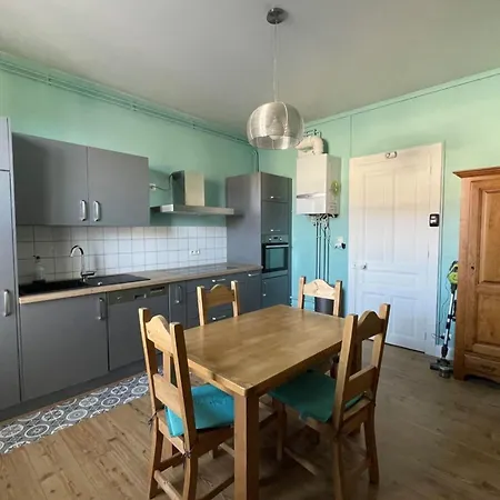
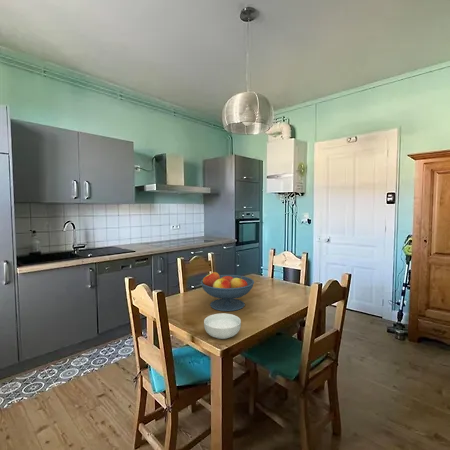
+ fruit bowl [199,271,255,312]
+ cereal bowl [203,312,242,340]
